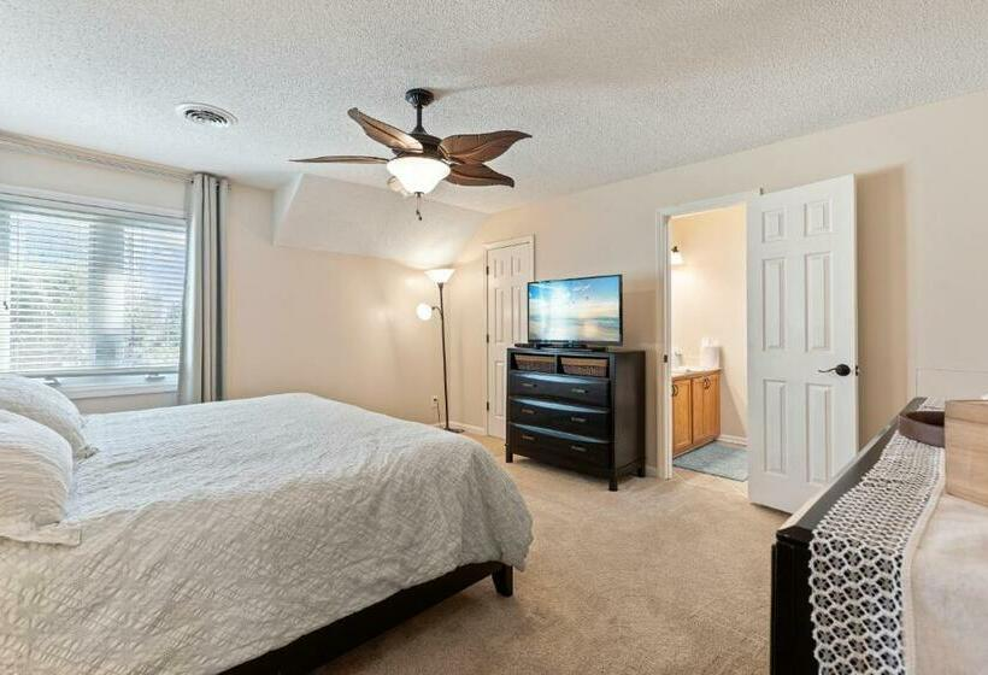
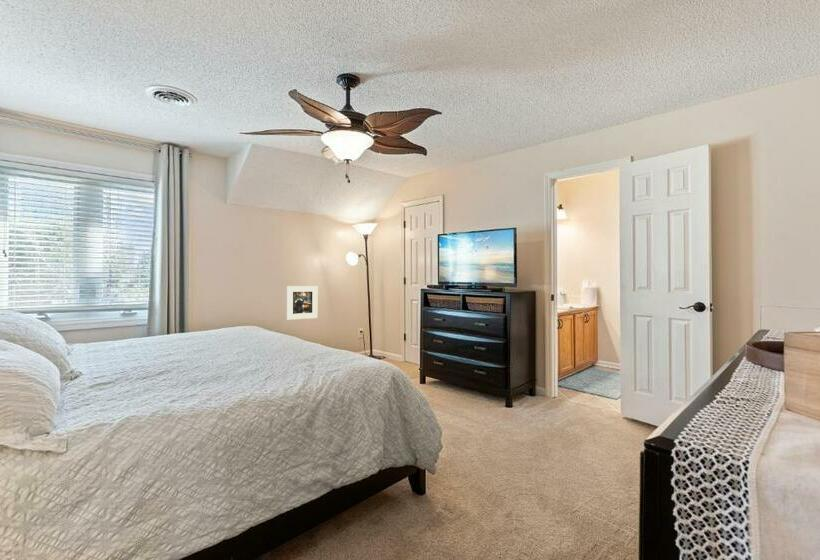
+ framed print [286,285,318,321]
